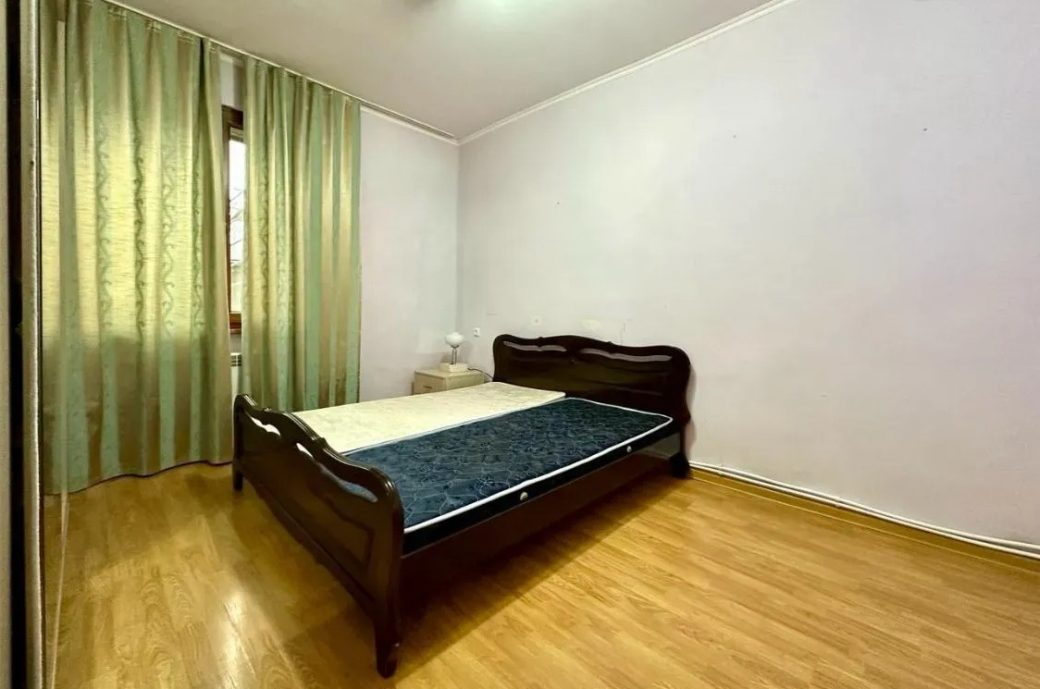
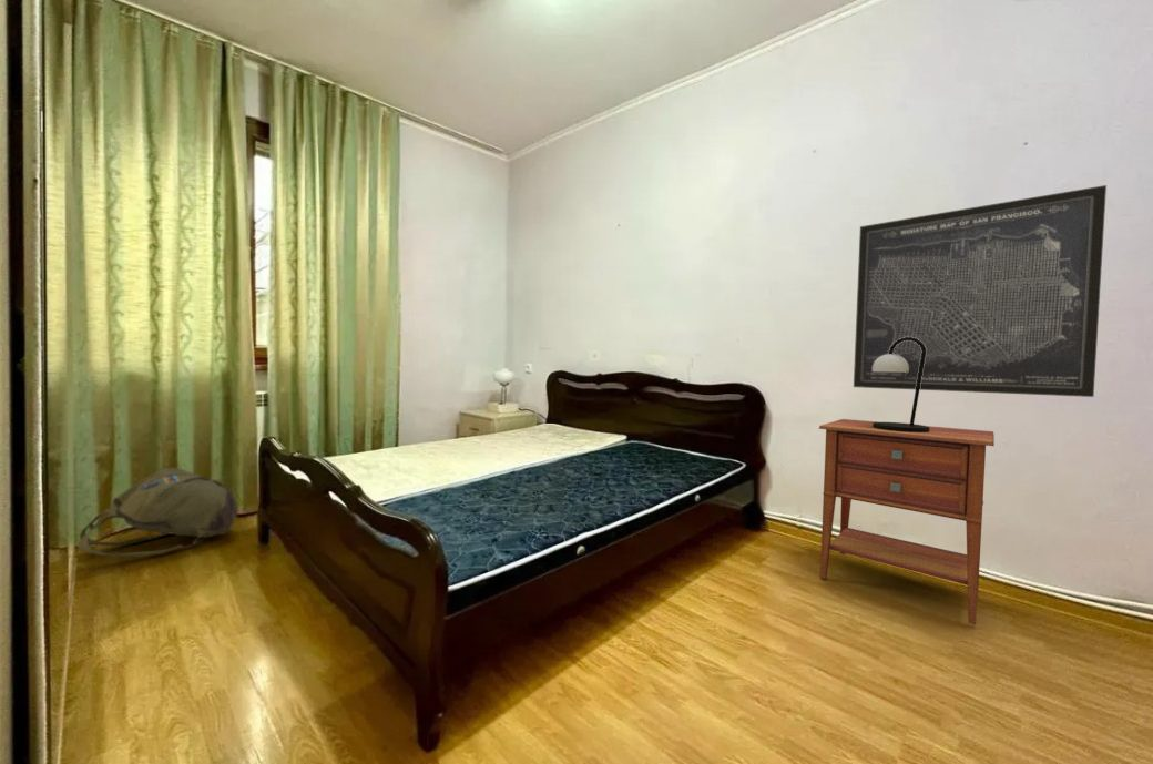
+ nightstand [818,418,996,627]
+ backpack [76,467,238,558]
+ table lamp [873,337,929,432]
+ wall art [853,184,1108,398]
